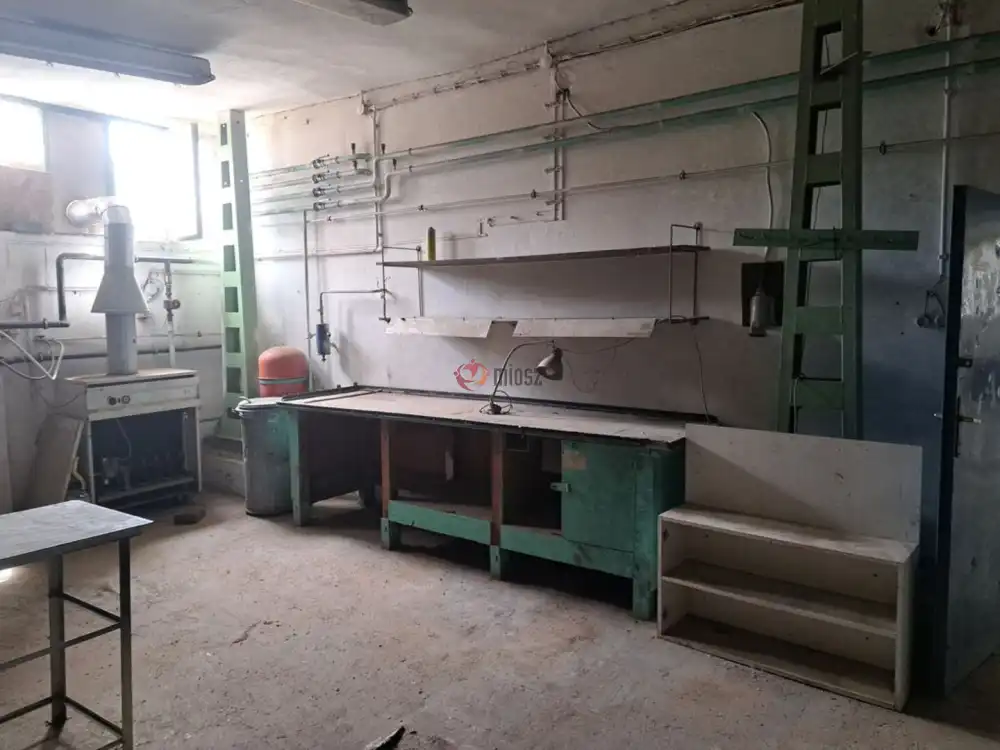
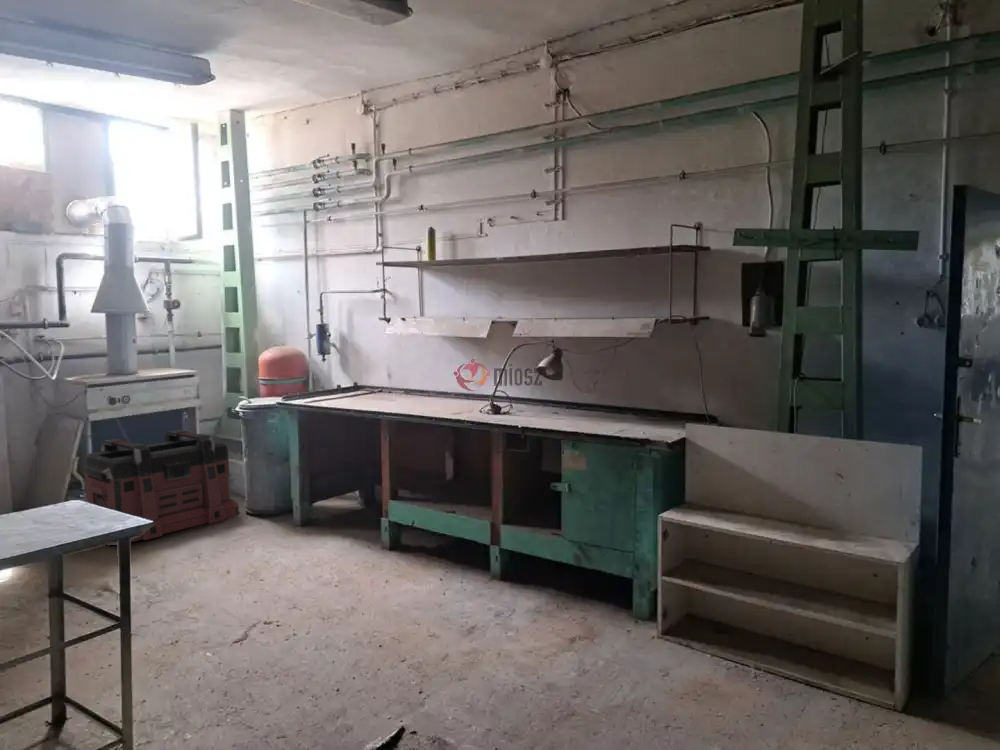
+ storage crate [82,429,240,543]
